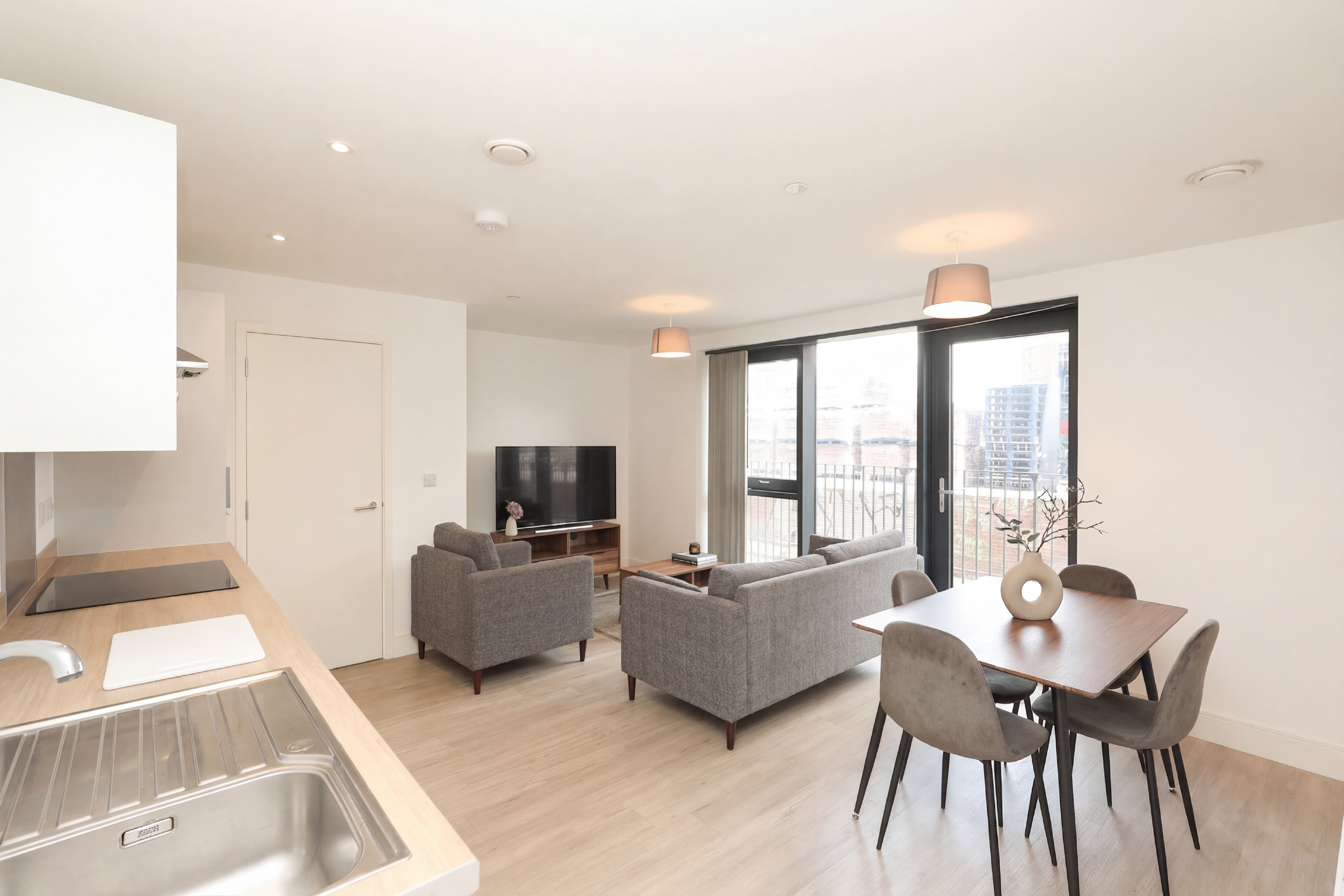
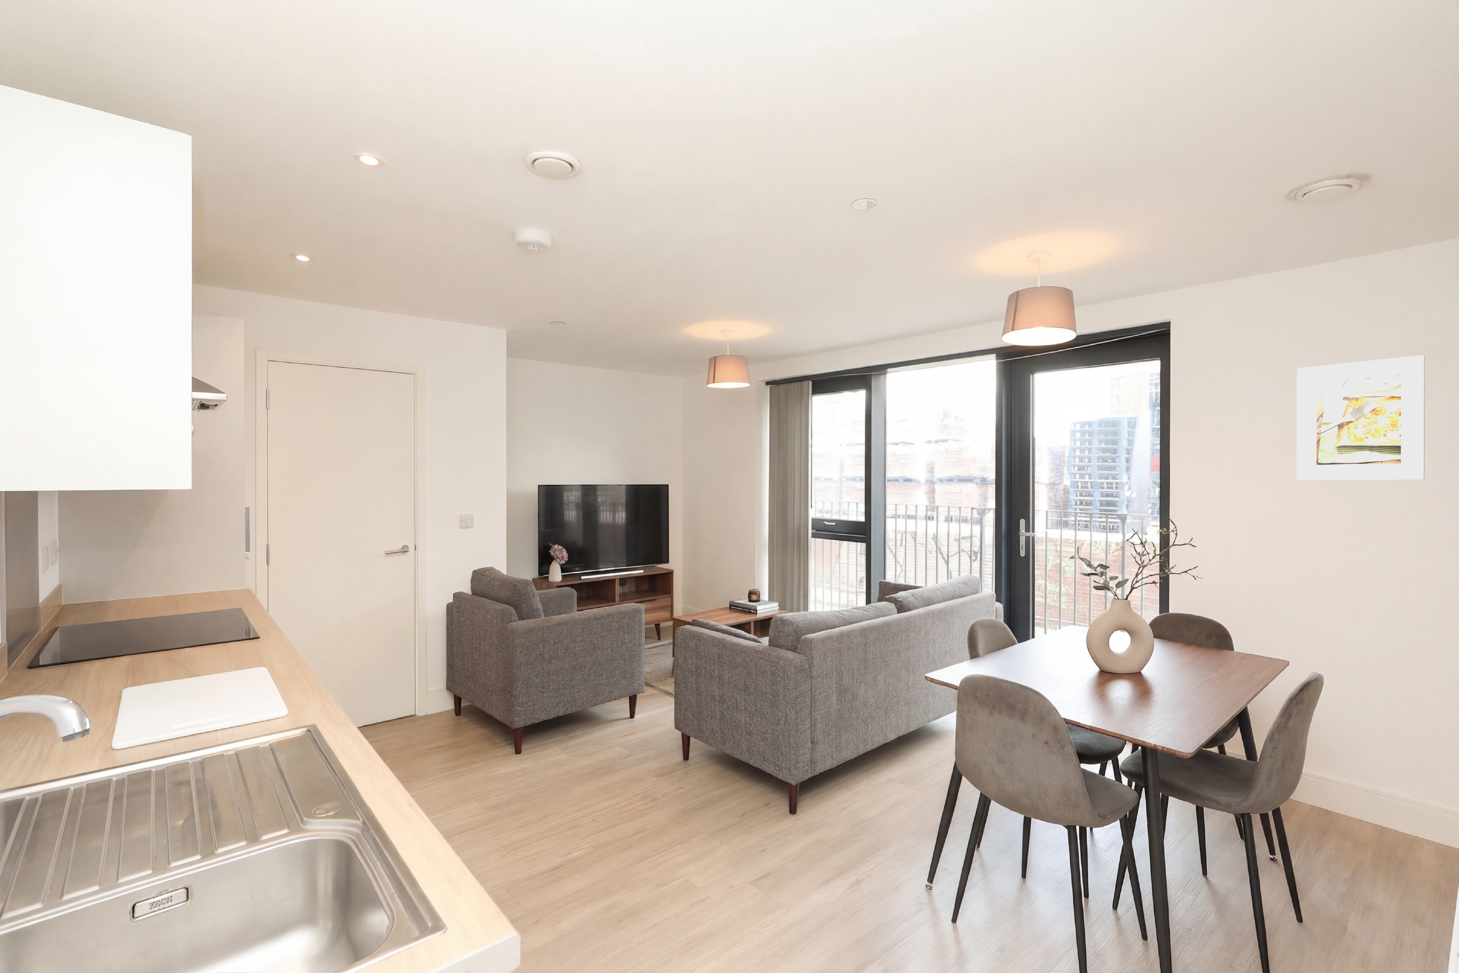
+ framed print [1296,355,1425,481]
